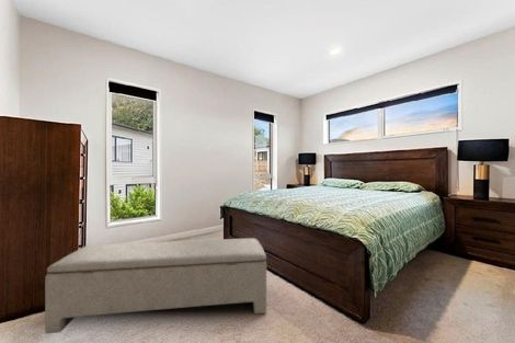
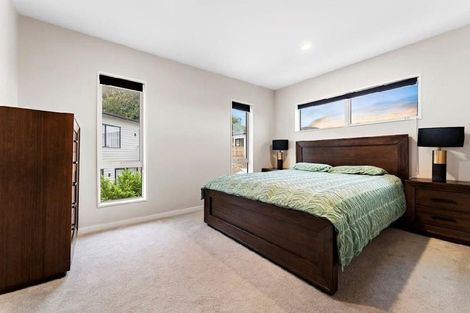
- bench [44,237,267,334]
